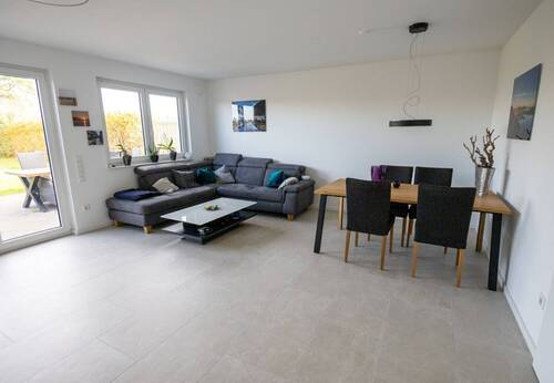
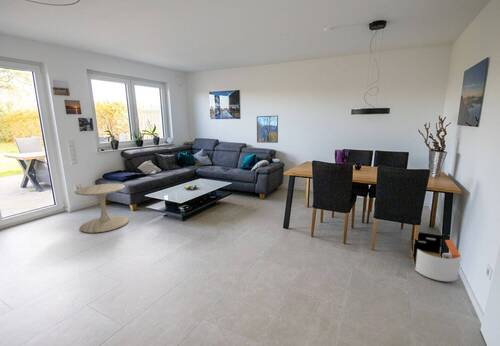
+ side table [74,183,130,234]
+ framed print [256,115,279,144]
+ storage bin [410,231,462,282]
